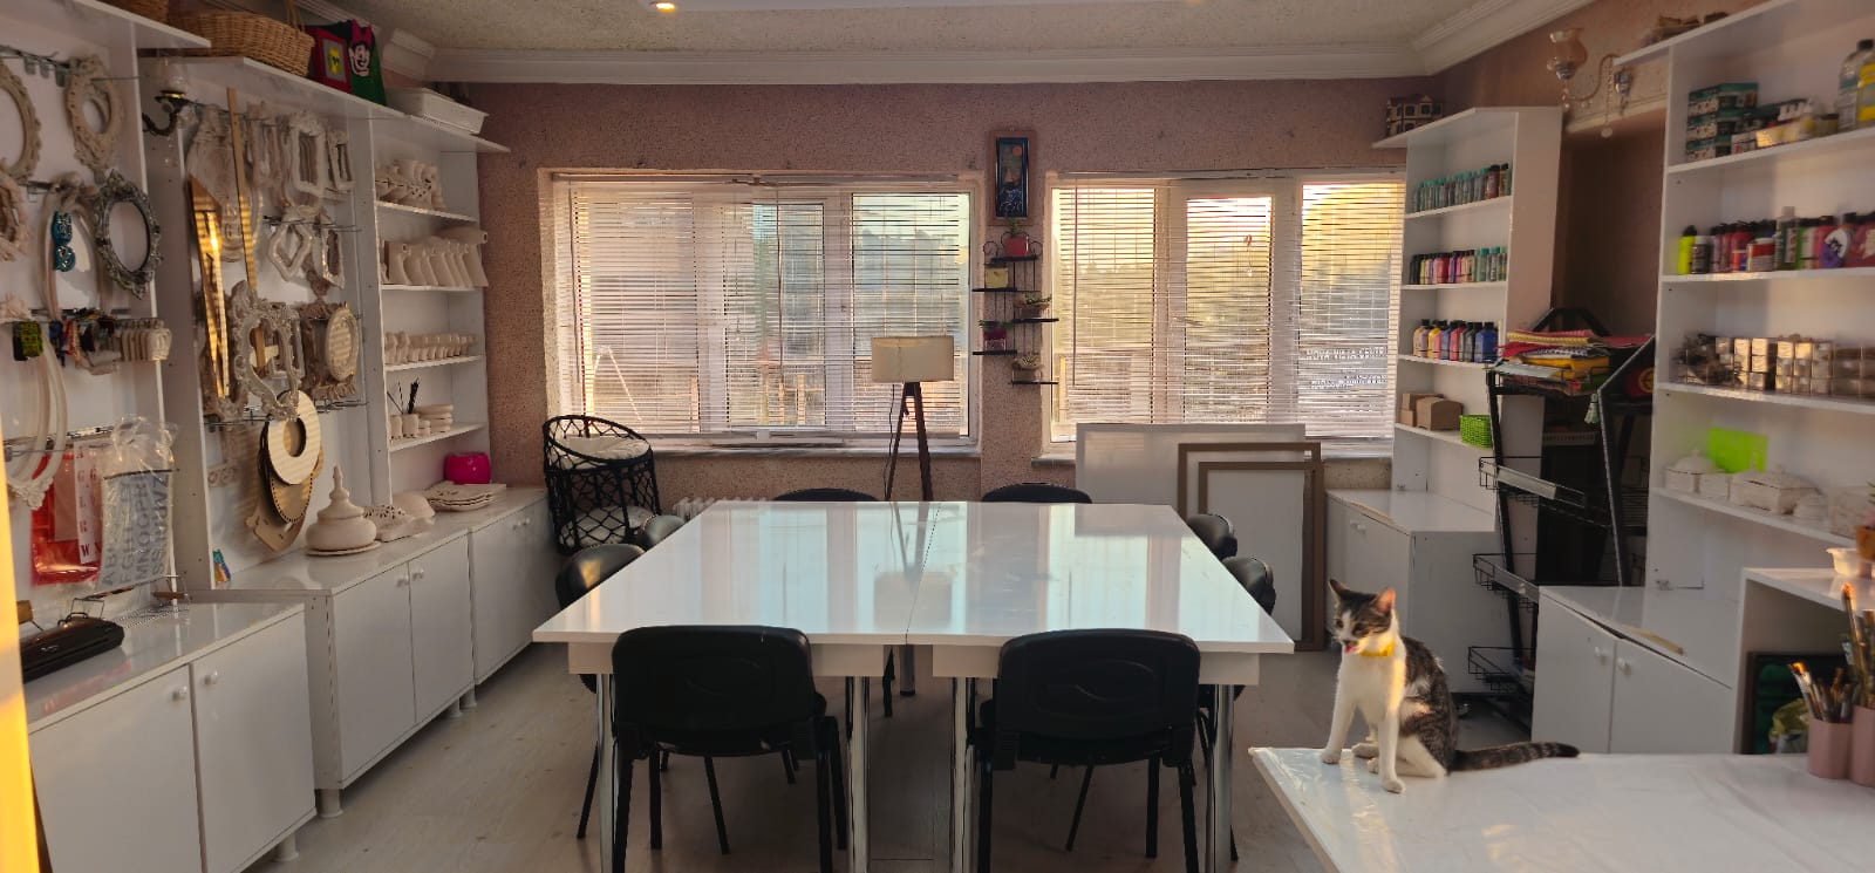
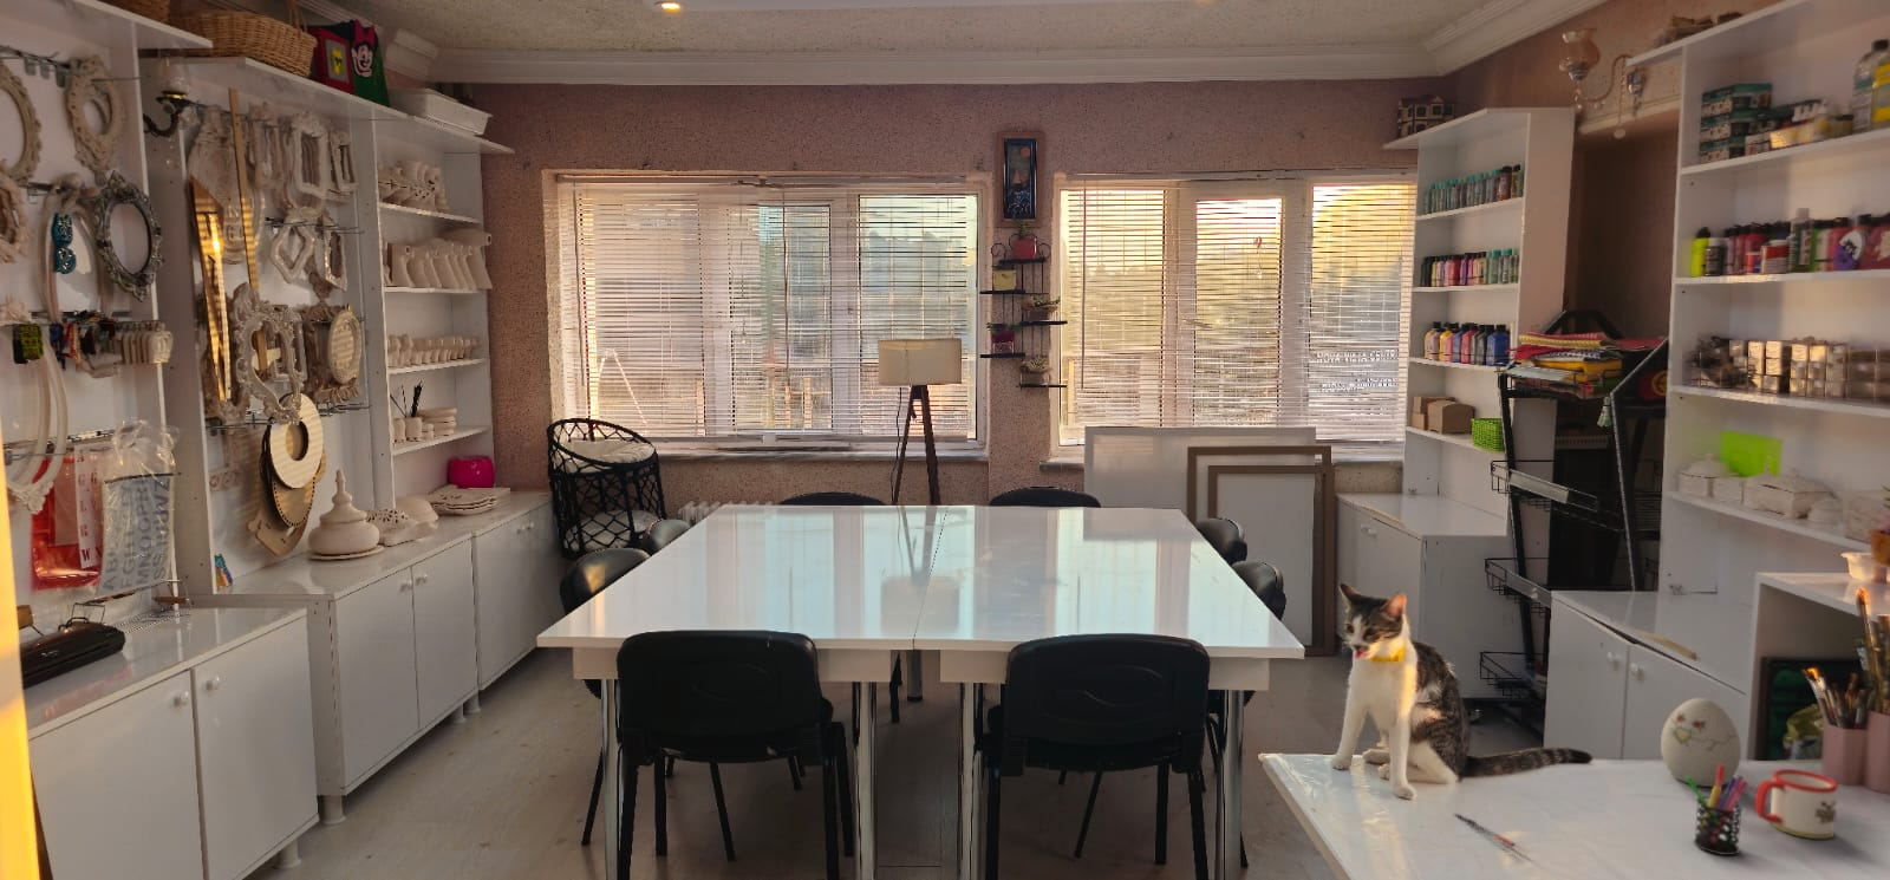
+ pen holder [1685,765,1749,856]
+ decorative egg [1660,697,1743,788]
+ pen [1452,811,1516,849]
+ mug [1754,768,1839,840]
